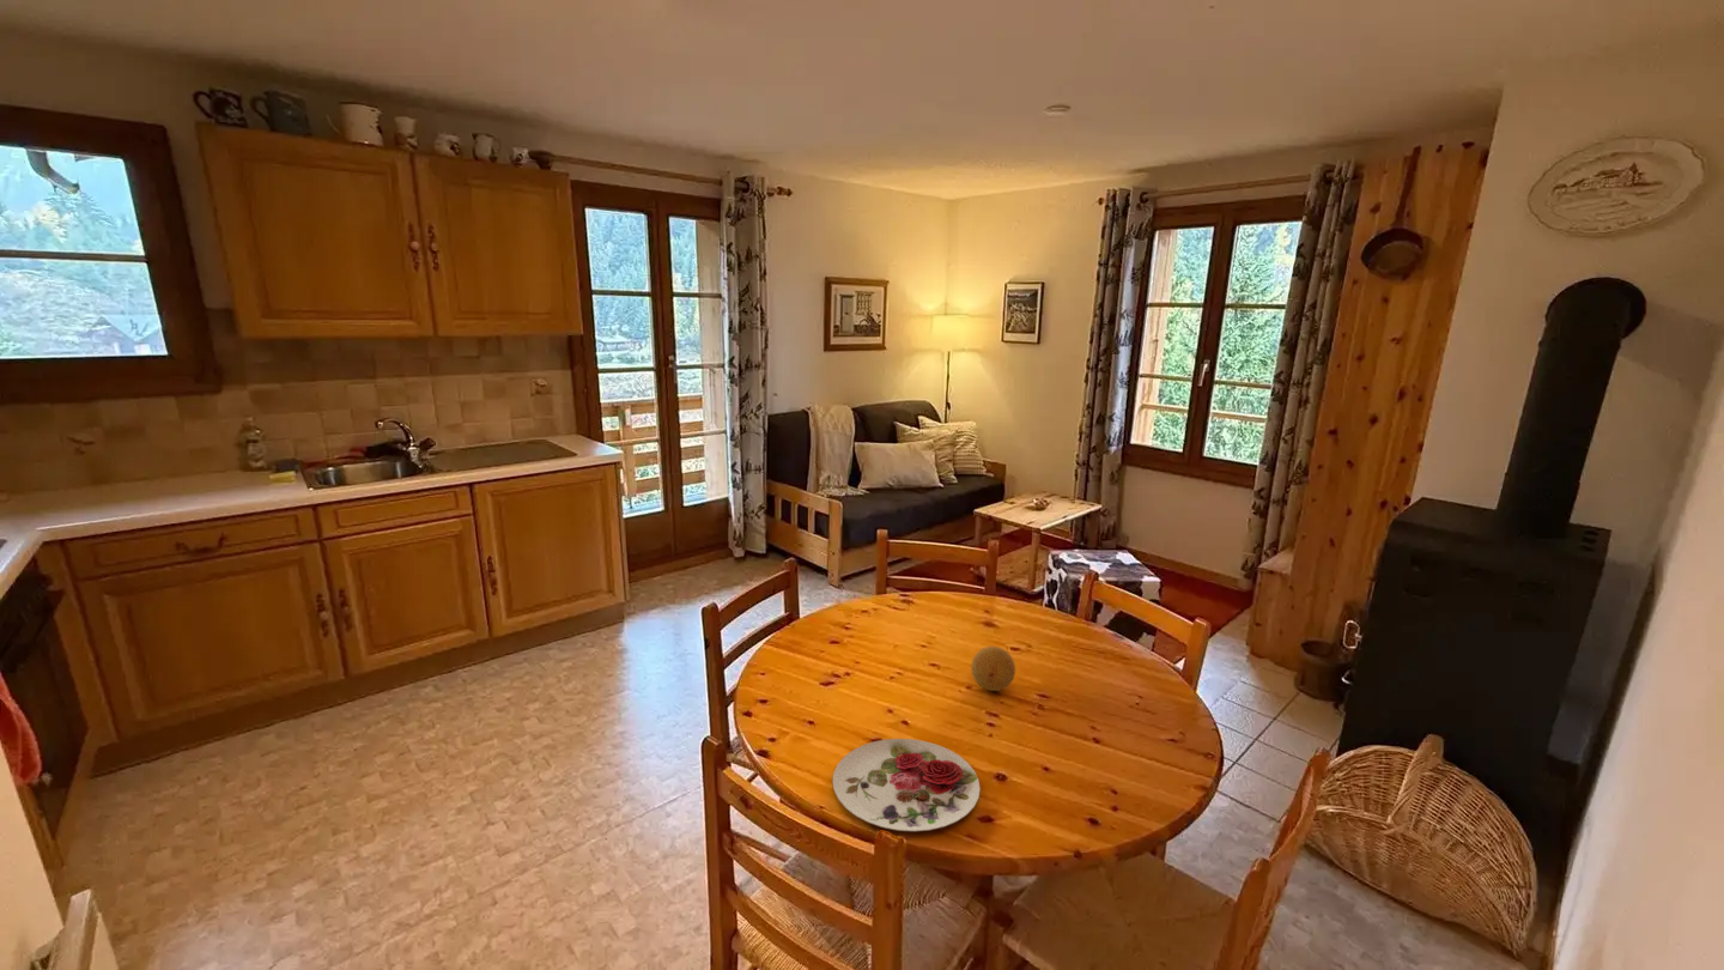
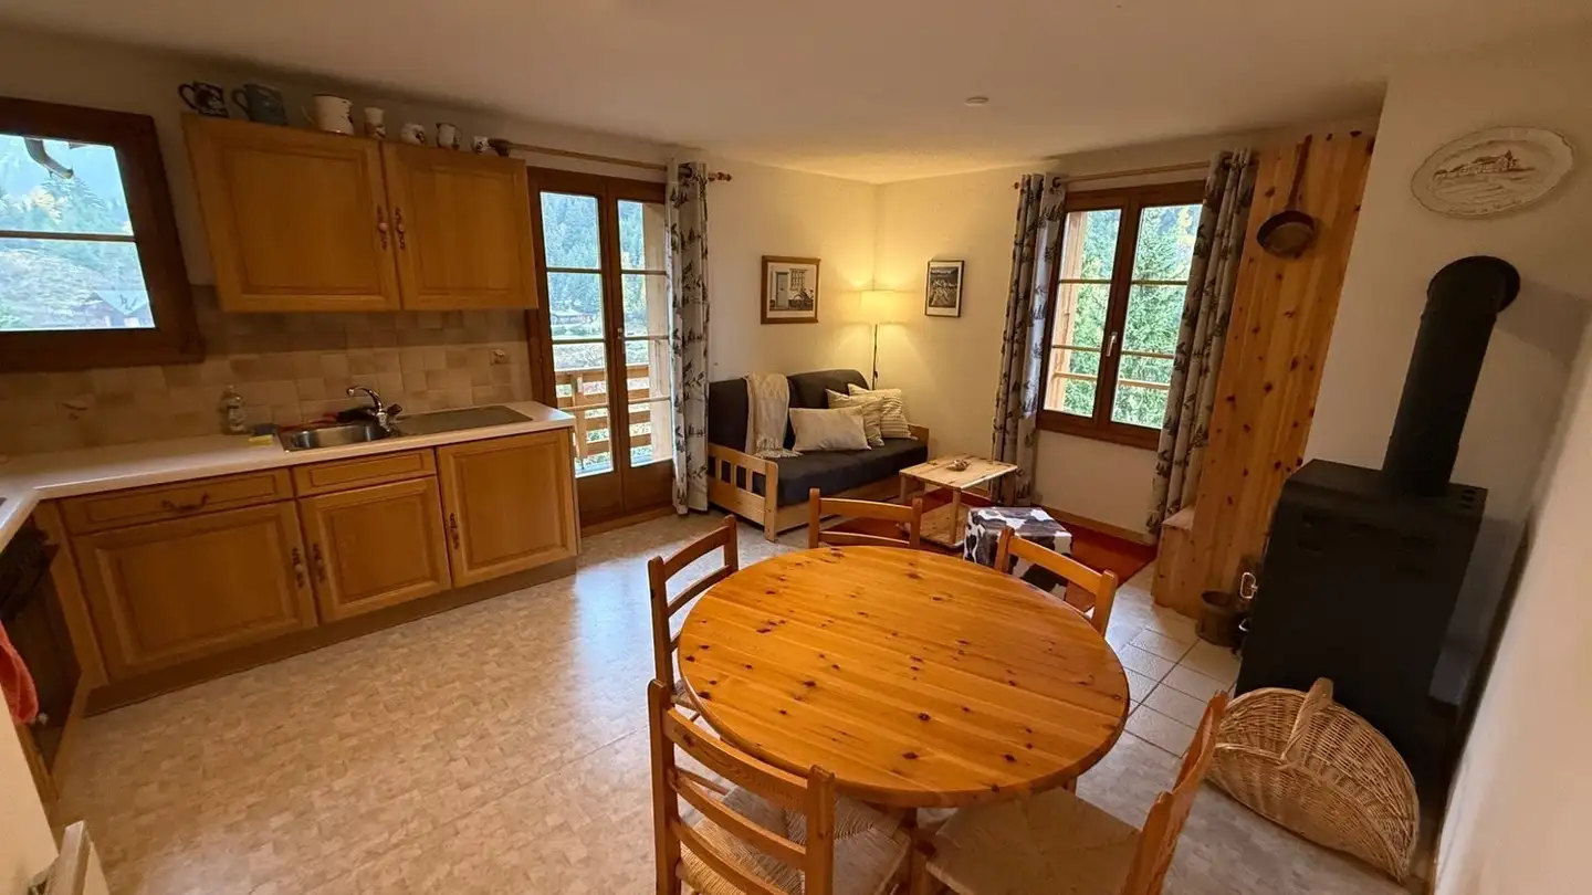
- plate [832,738,981,832]
- fruit [970,645,1016,692]
